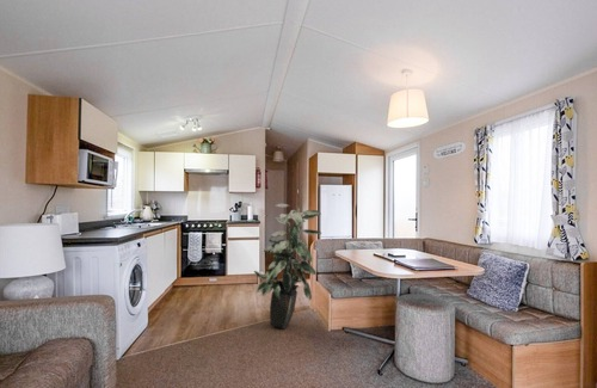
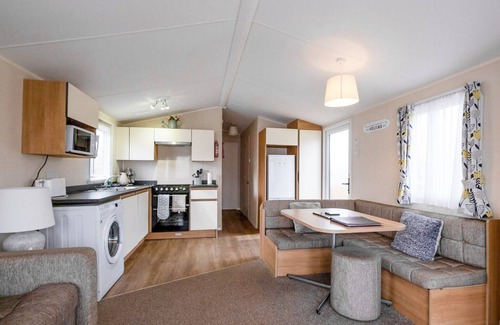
- indoor plant [253,203,322,331]
